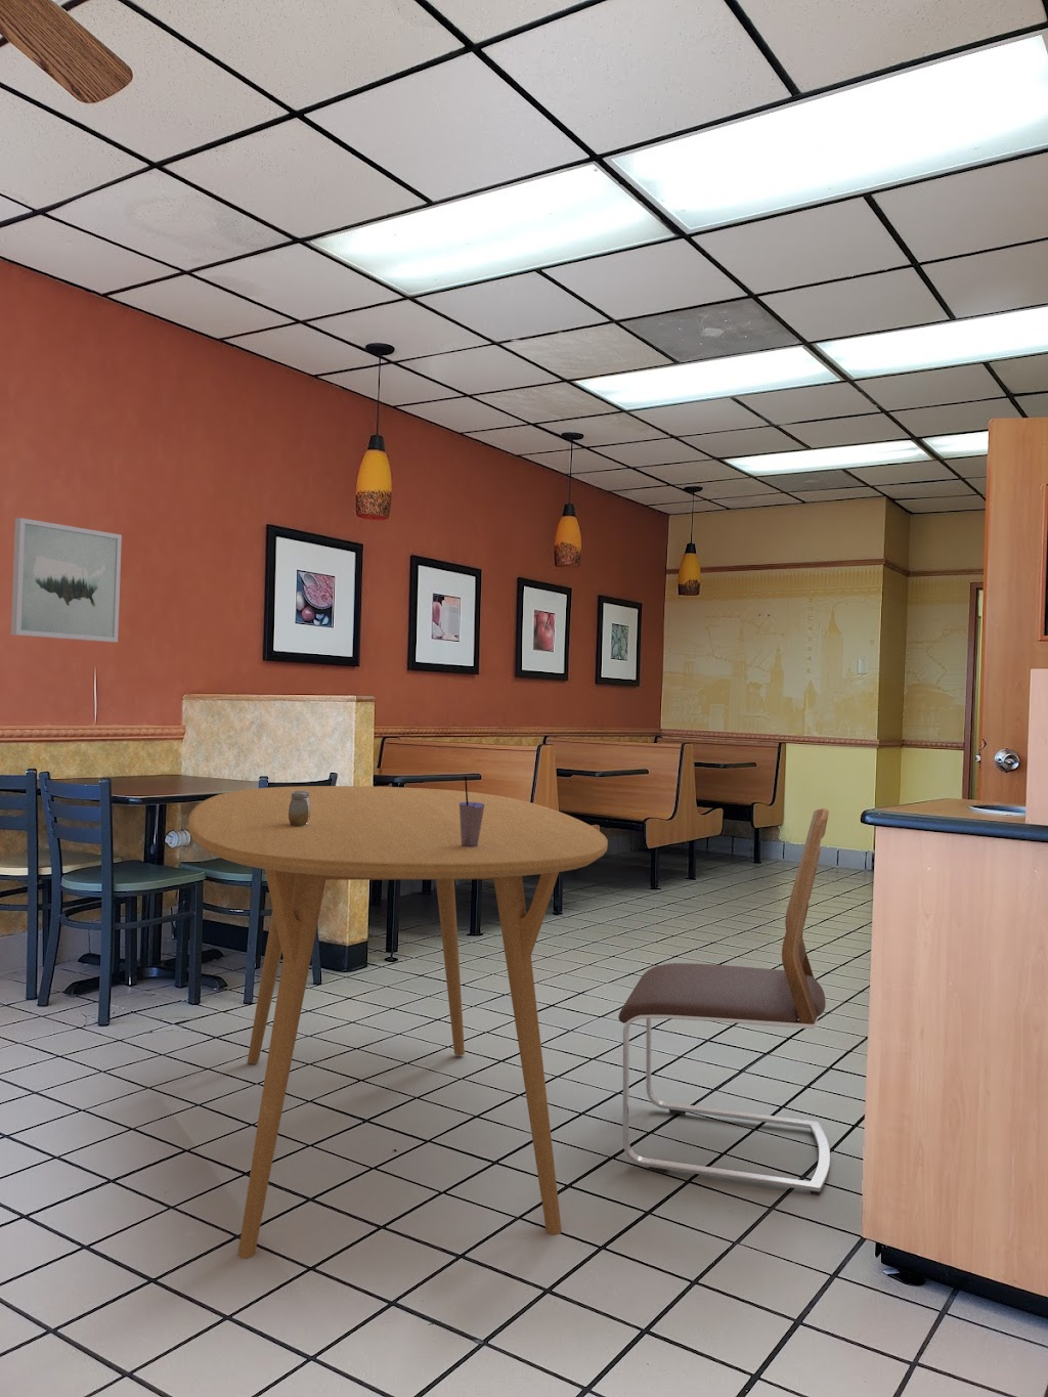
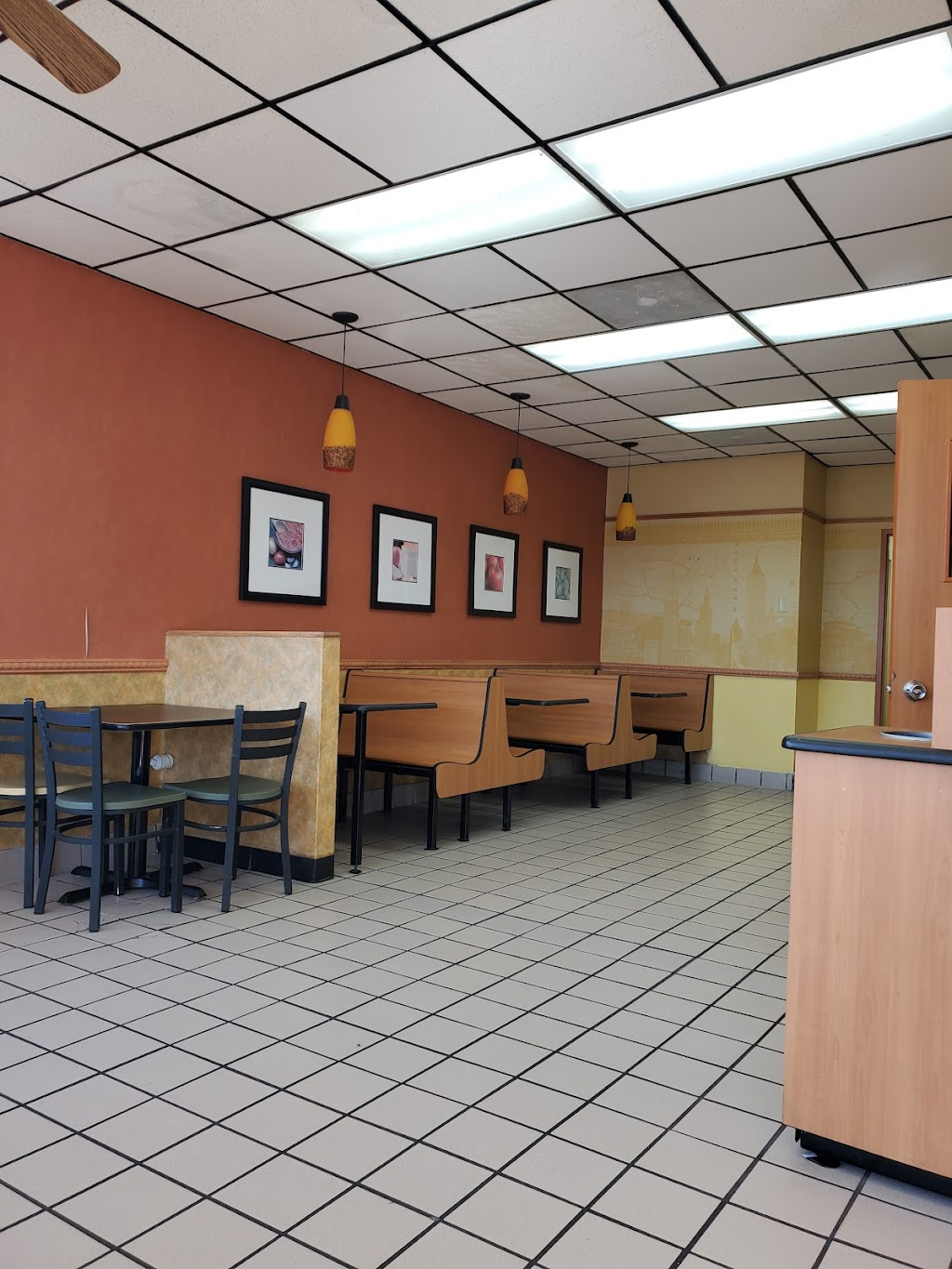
- dining table [187,785,609,1259]
- salt and pepper shaker [288,792,312,827]
- wall art [10,516,123,643]
- chair [618,808,831,1197]
- straw [459,776,485,847]
